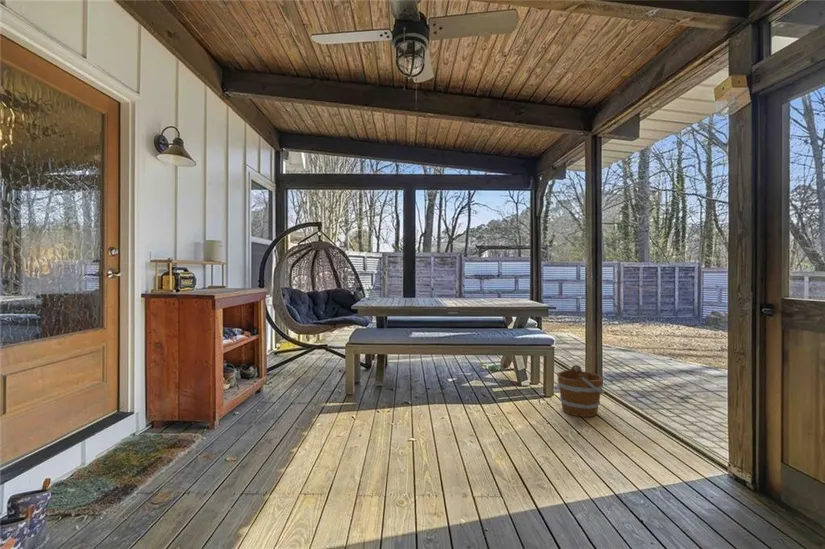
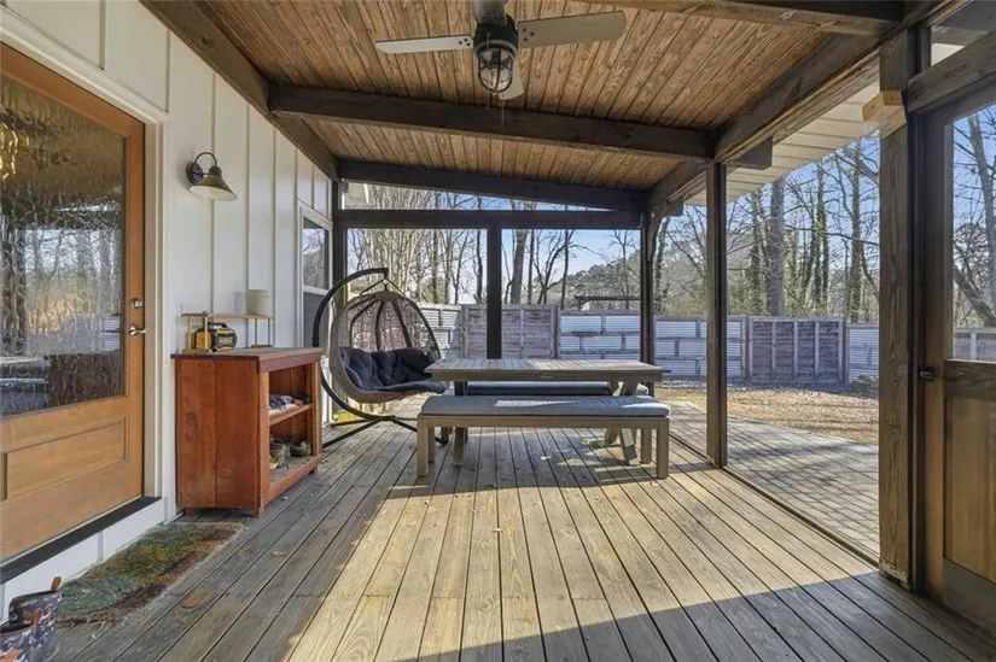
- bucket [556,364,605,418]
